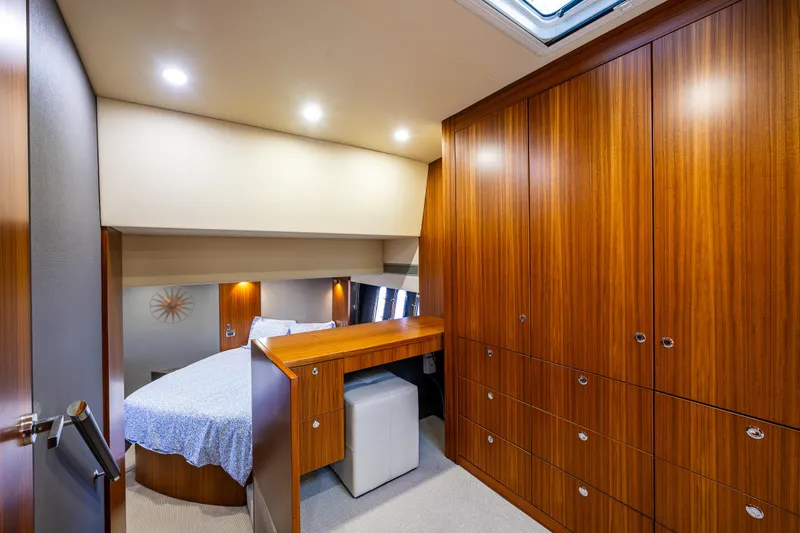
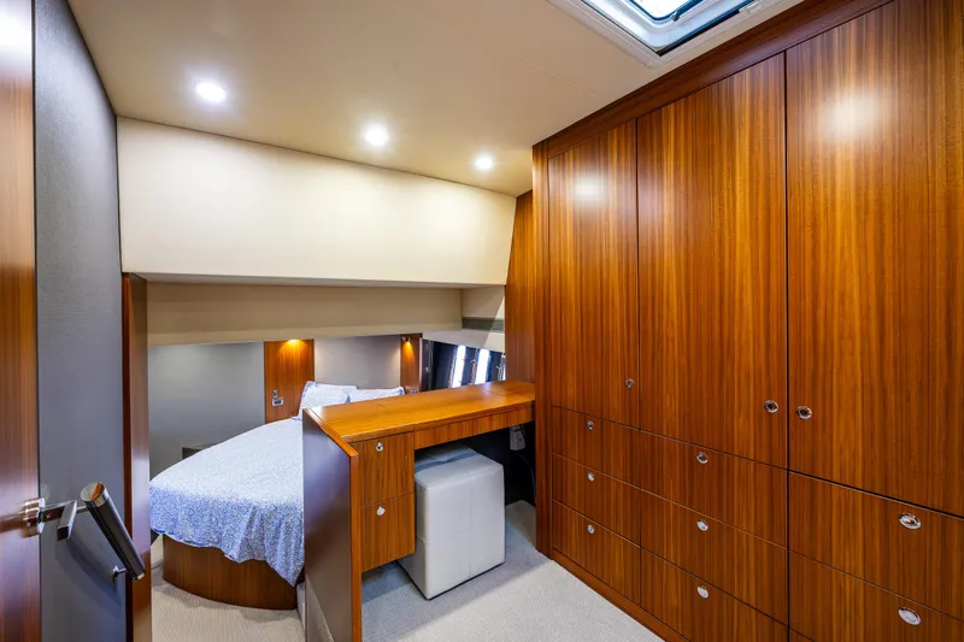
- wall art [149,285,195,324]
